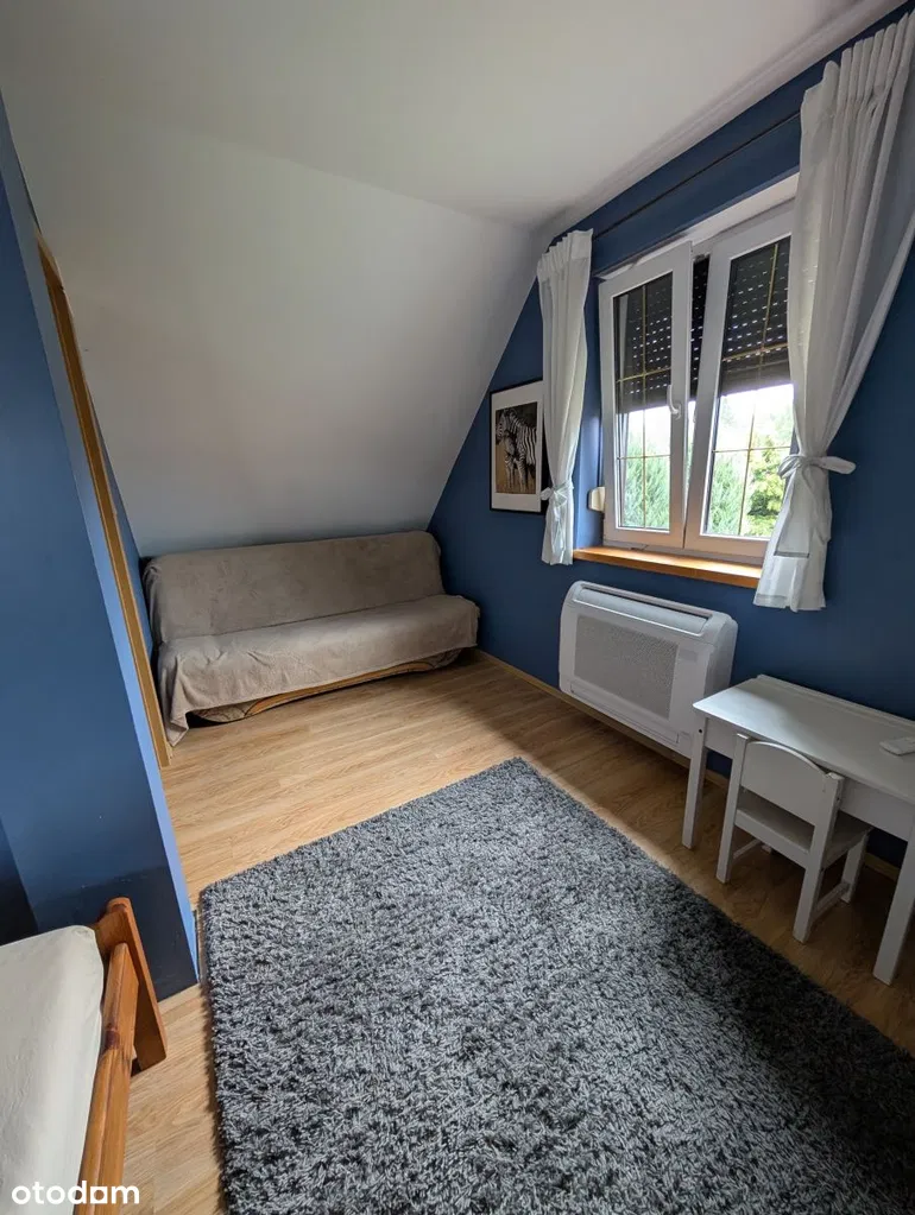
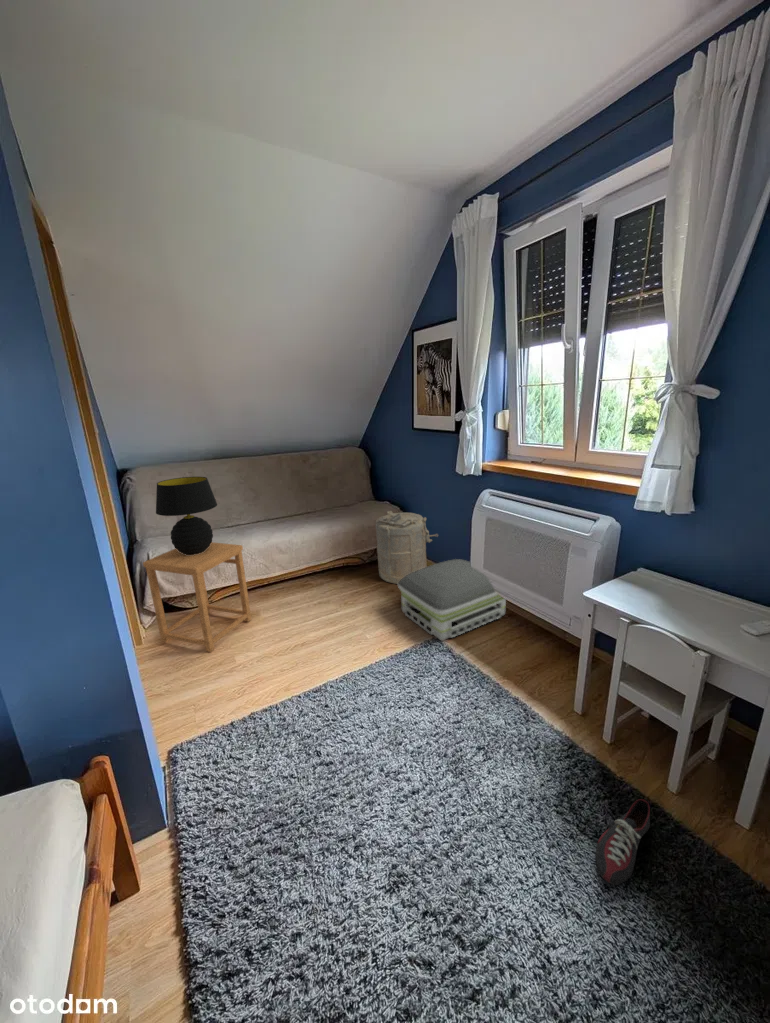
+ table lamp [155,476,218,555]
+ air purifier [397,558,507,642]
+ laundry hamper [375,510,439,585]
+ side table [142,541,252,653]
+ shoe [595,798,651,886]
